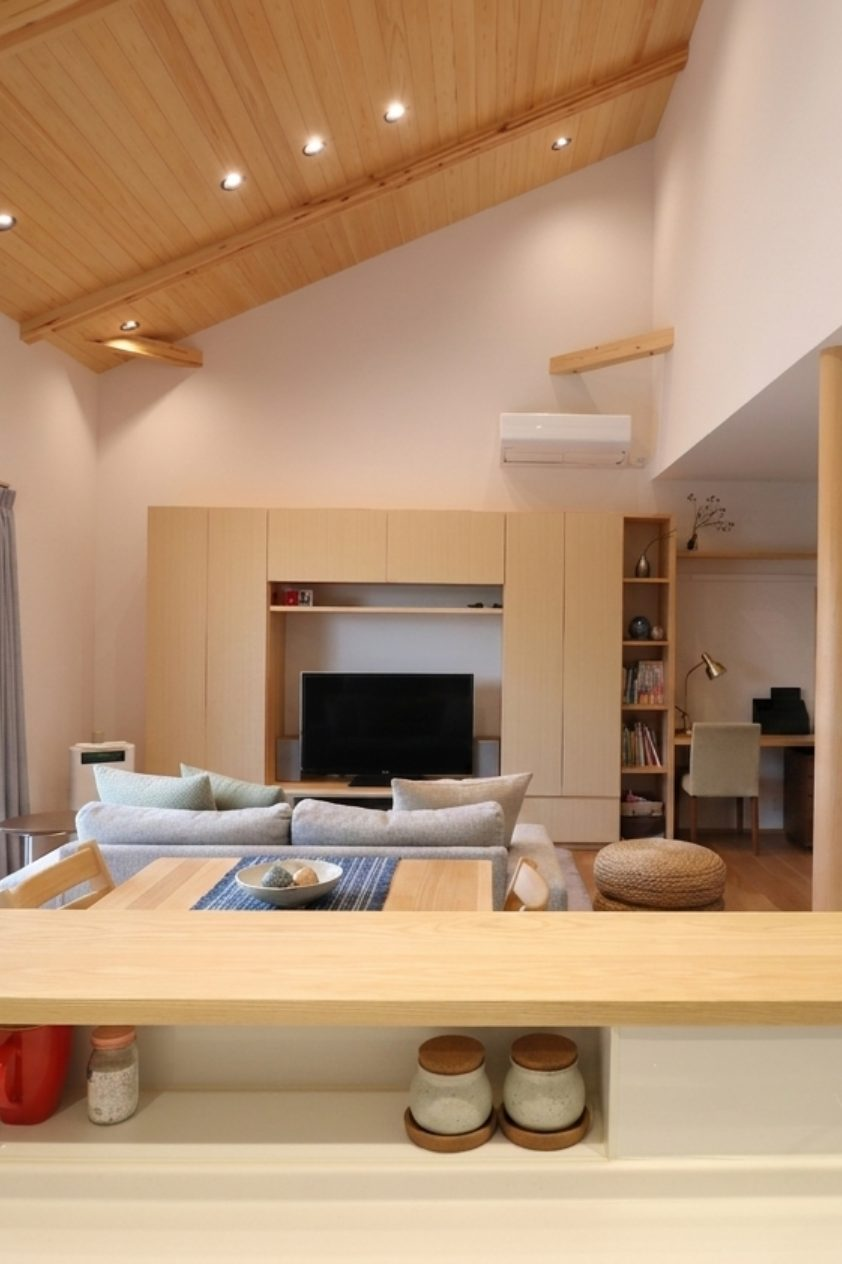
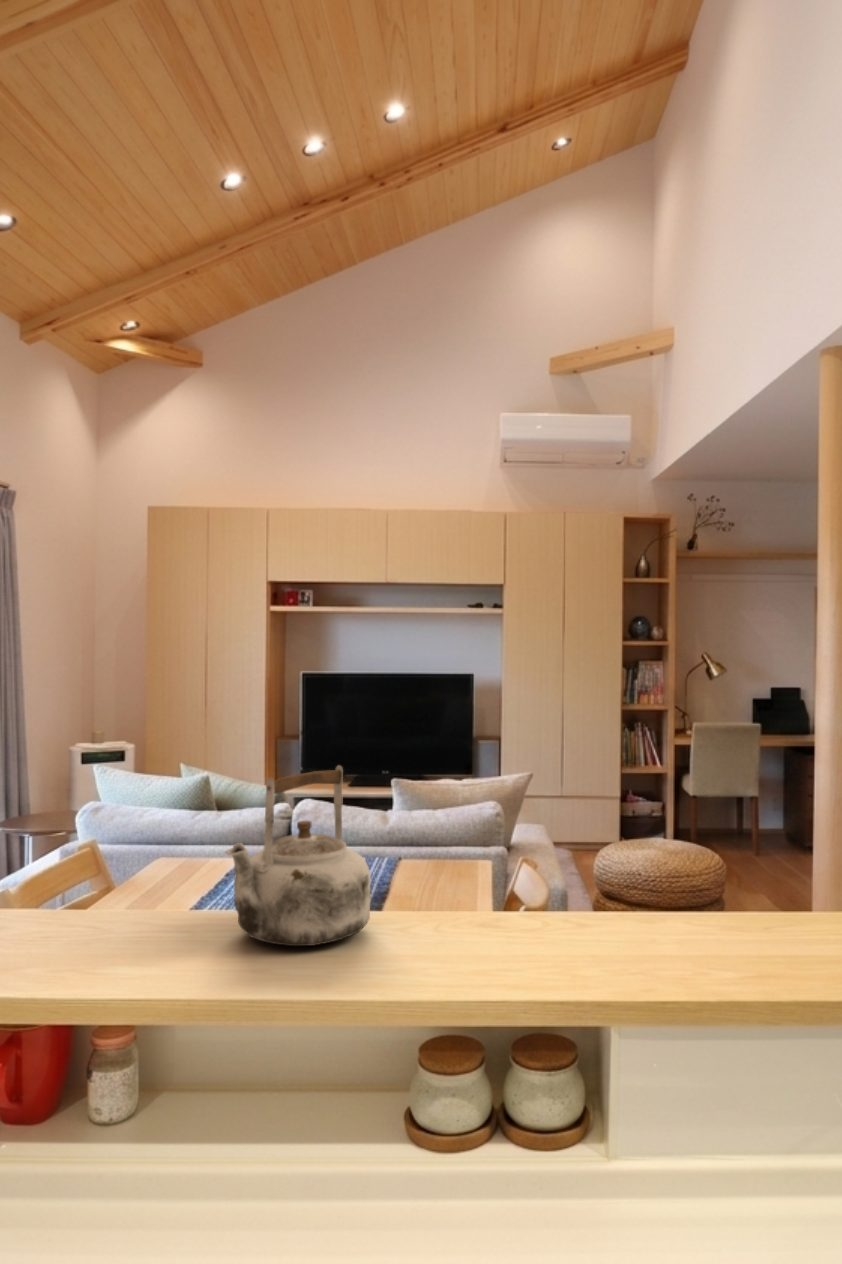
+ kettle [223,764,371,947]
